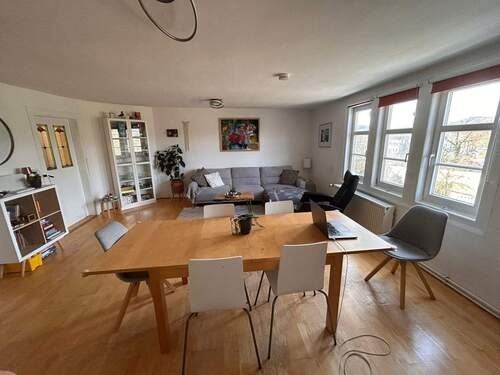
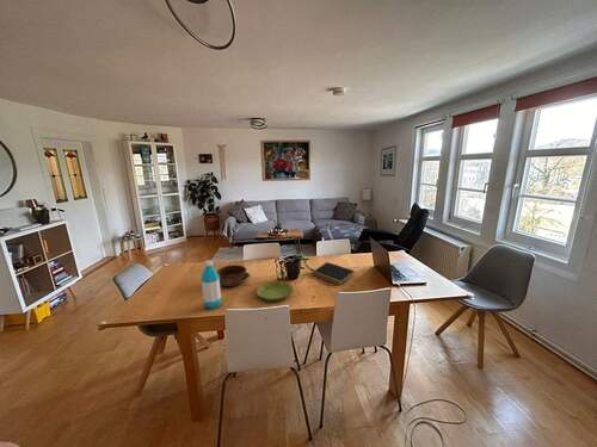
+ water bottle [199,259,223,310]
+ notepad [310,261,356,286]
+ bowl [216,263,251,287]
+ saucer [256,280,294,303]
